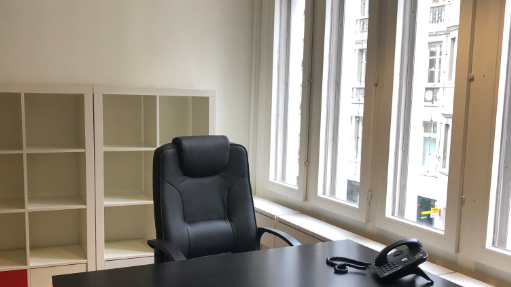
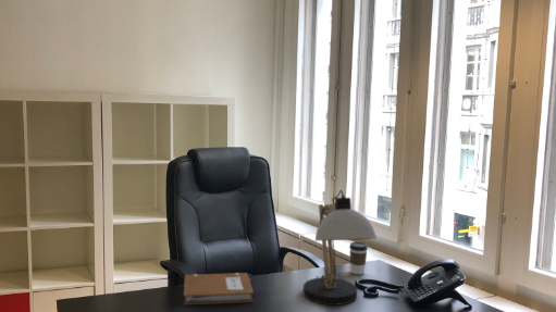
+ desk lamp [302,189,378,307]
+ coffee cup [348,241,369,275]
+ notebook [183,272,255,305]
